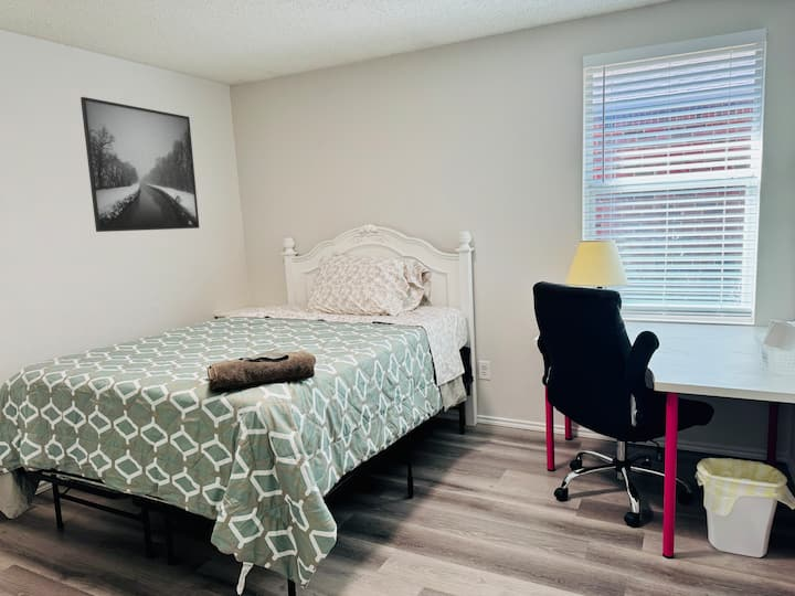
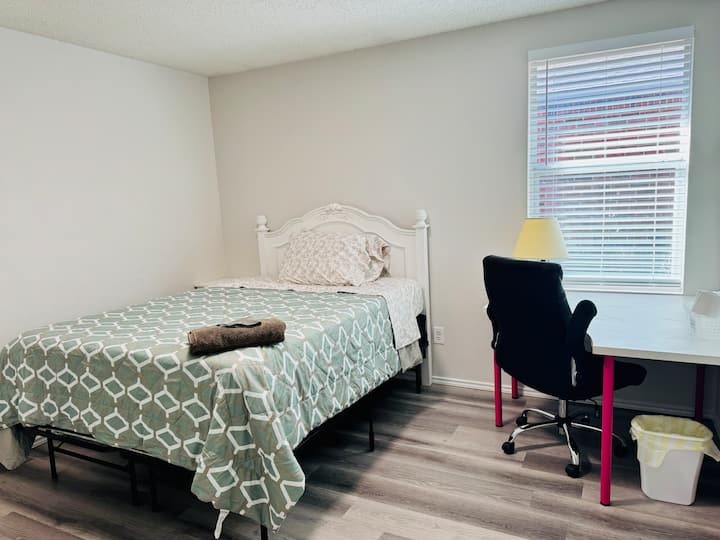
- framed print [80,96,200,233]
